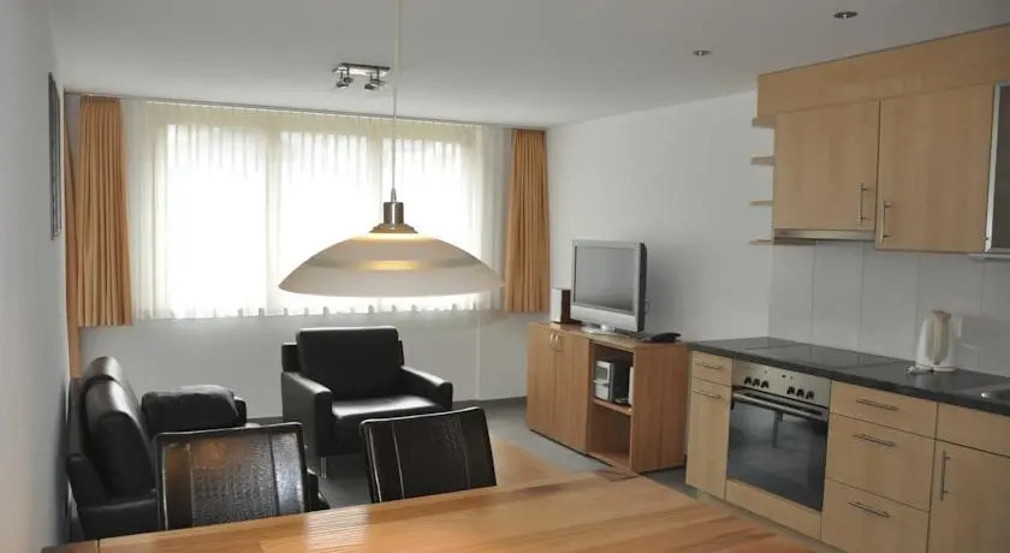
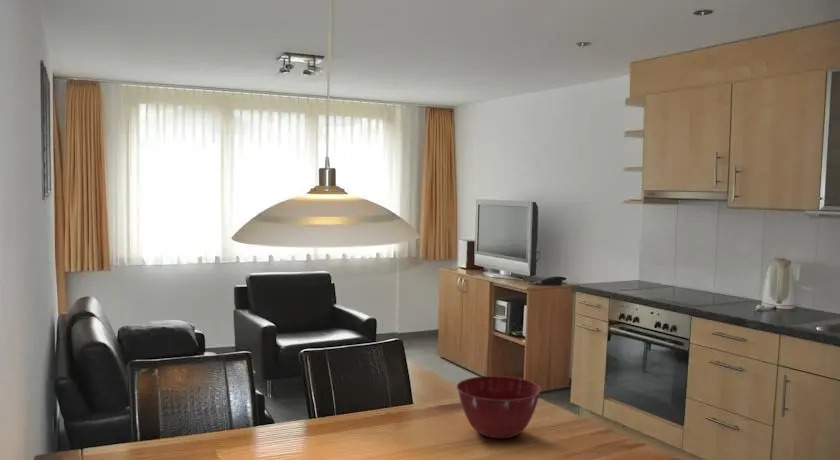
+ mixing bowl [455,375,542,439]
